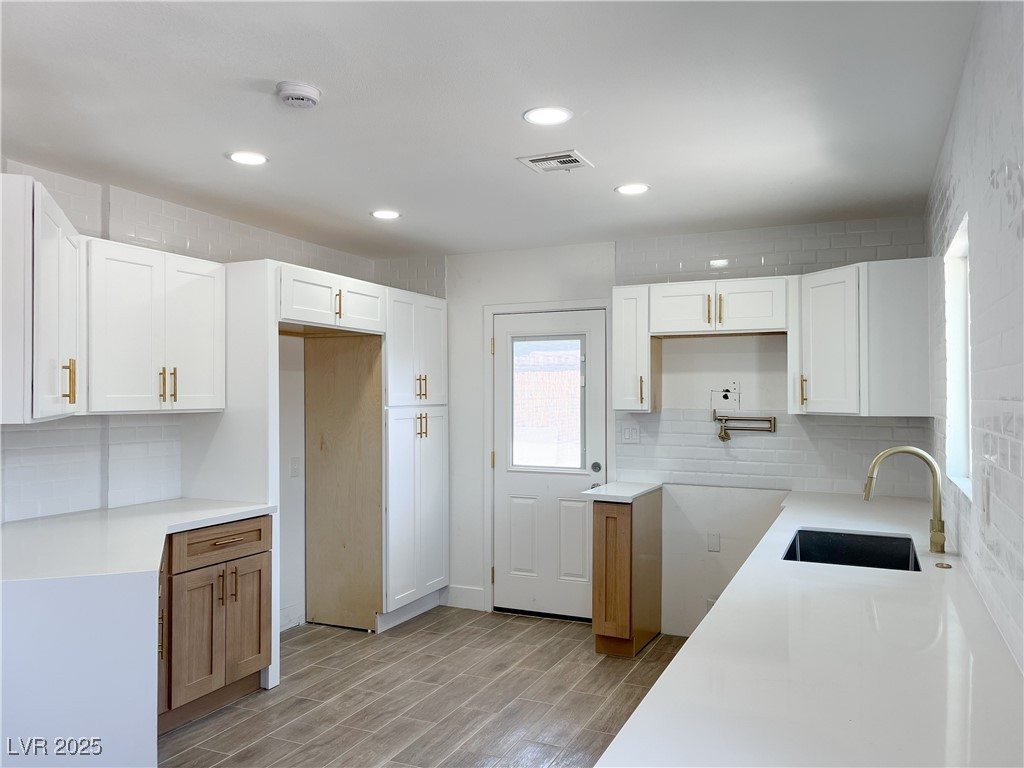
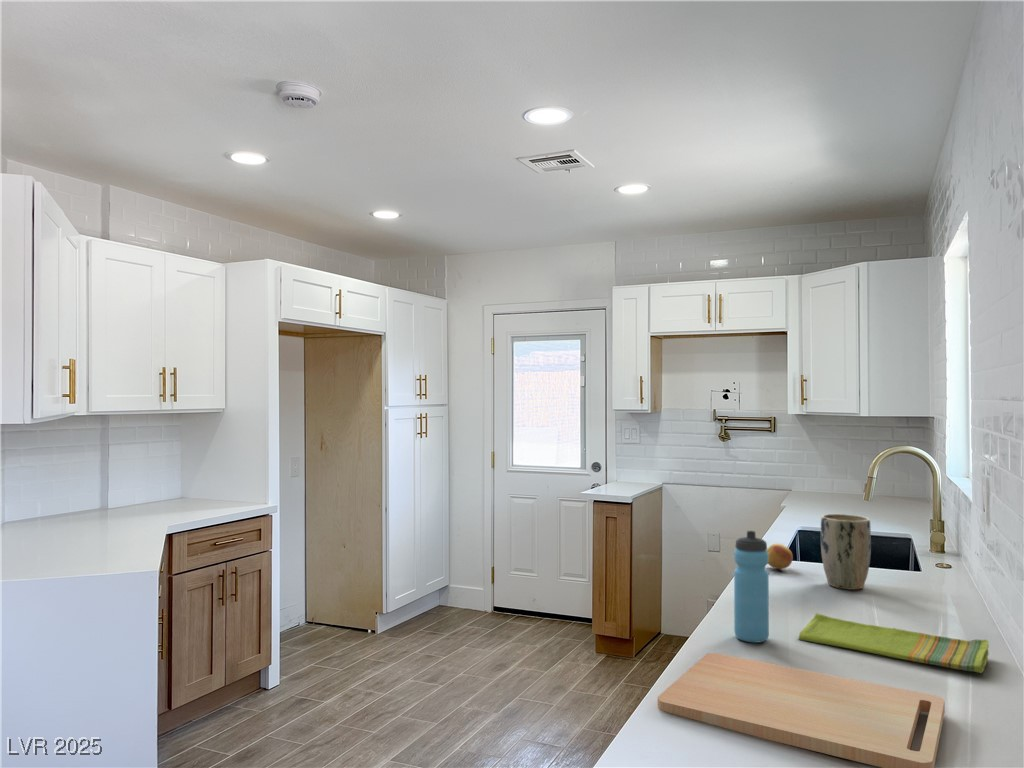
+ water bottle [733,530,770,644]
+ plant pot [820,513,872,591]
+ cutting board [657,652,946,768]
+ fruit [766,542,794,570]
+ dish towel [798,612,990,674]
